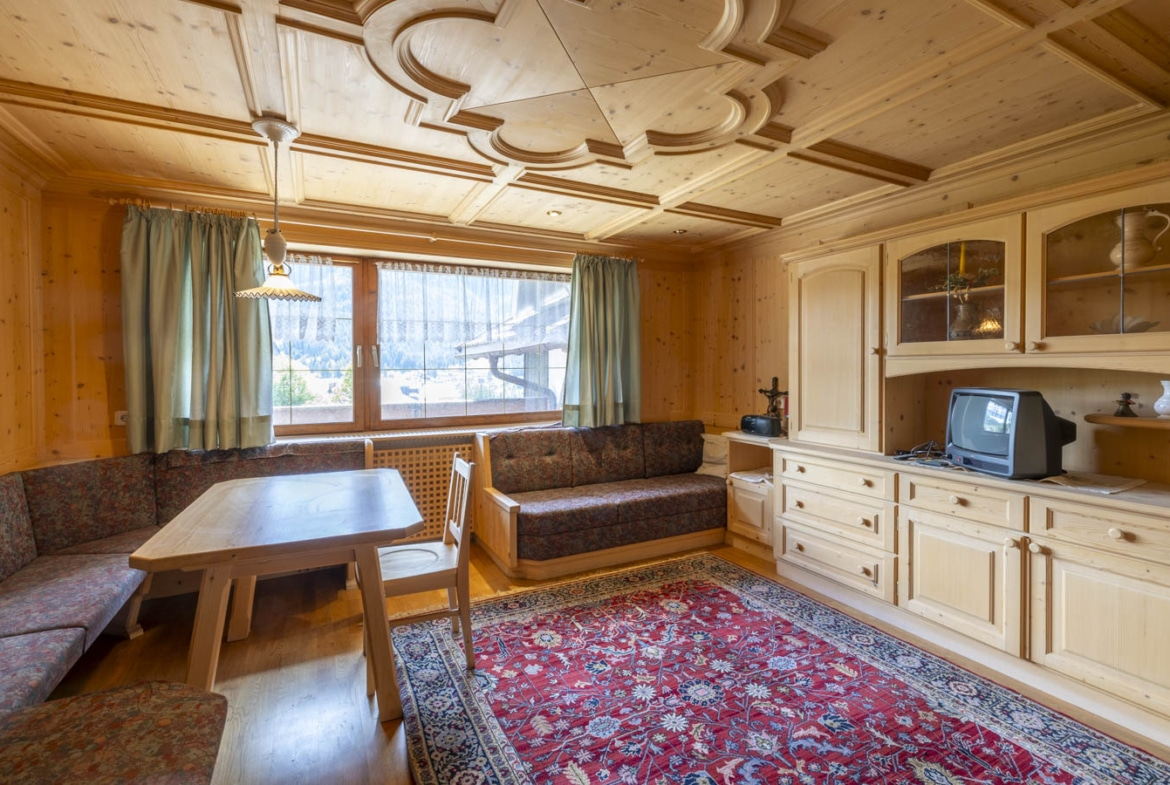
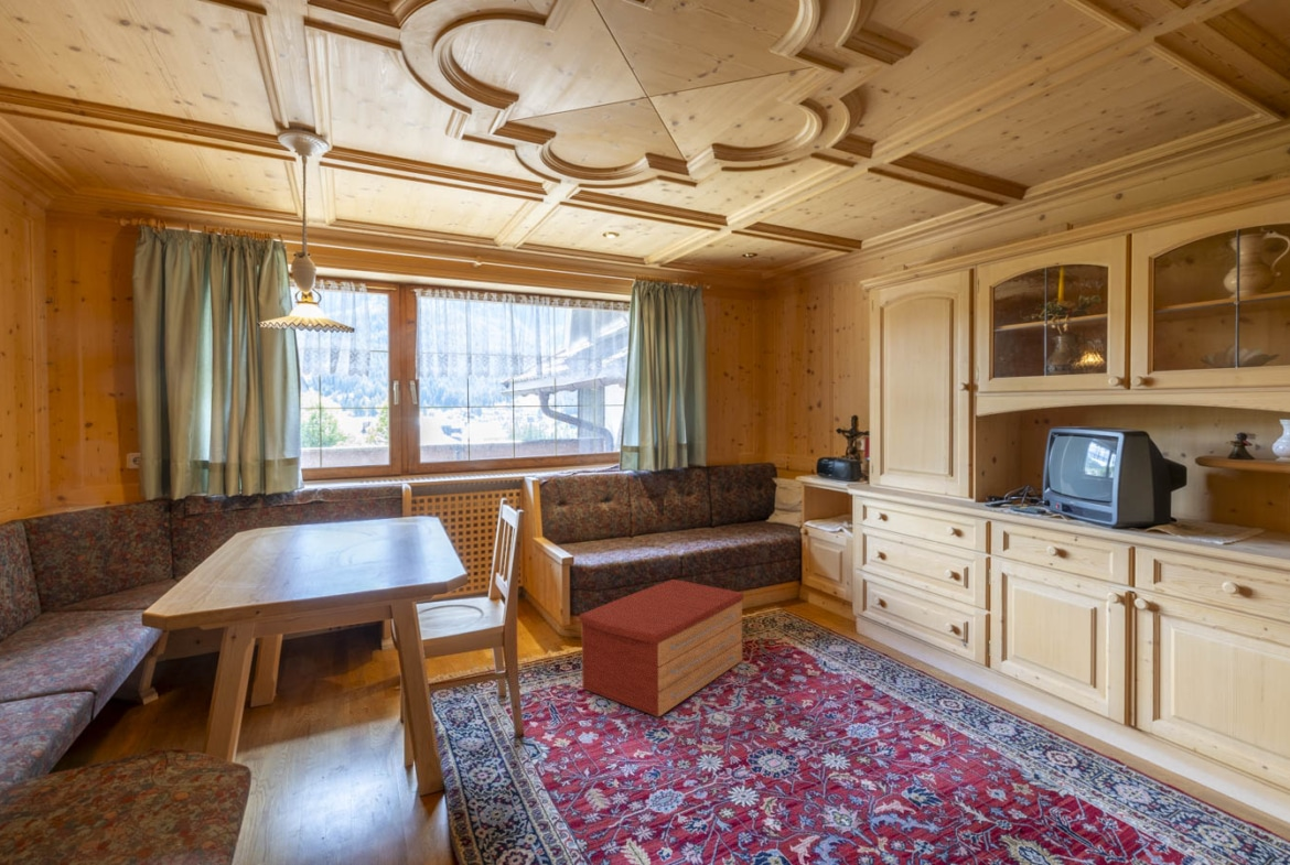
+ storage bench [579,579,744,718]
